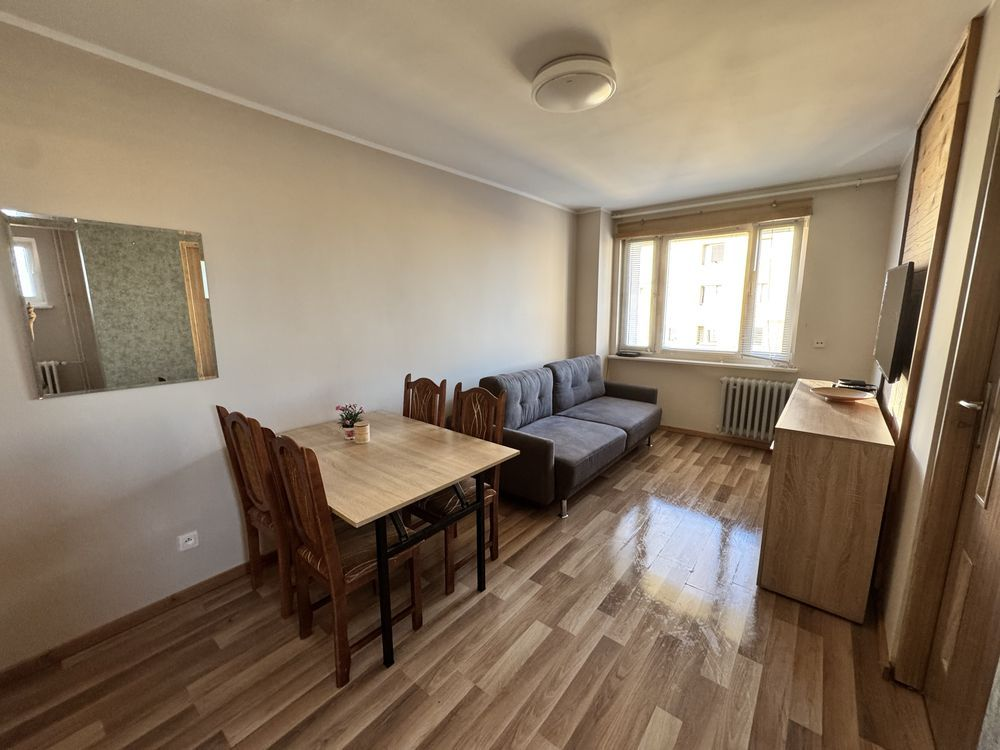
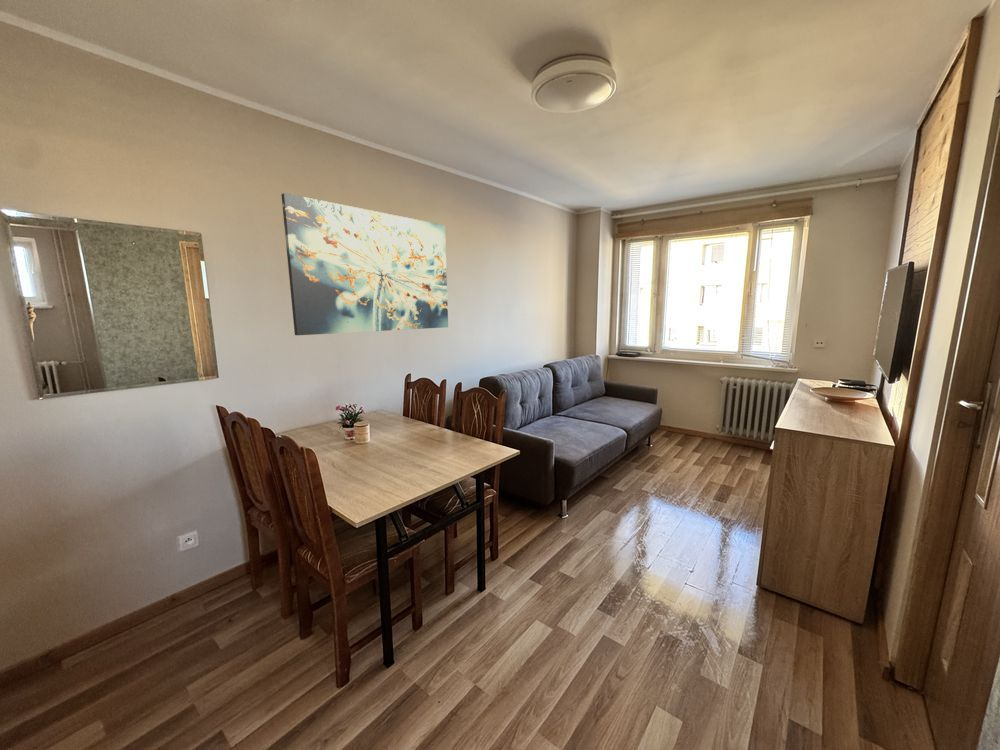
+ wall art [281,192,449,336]
